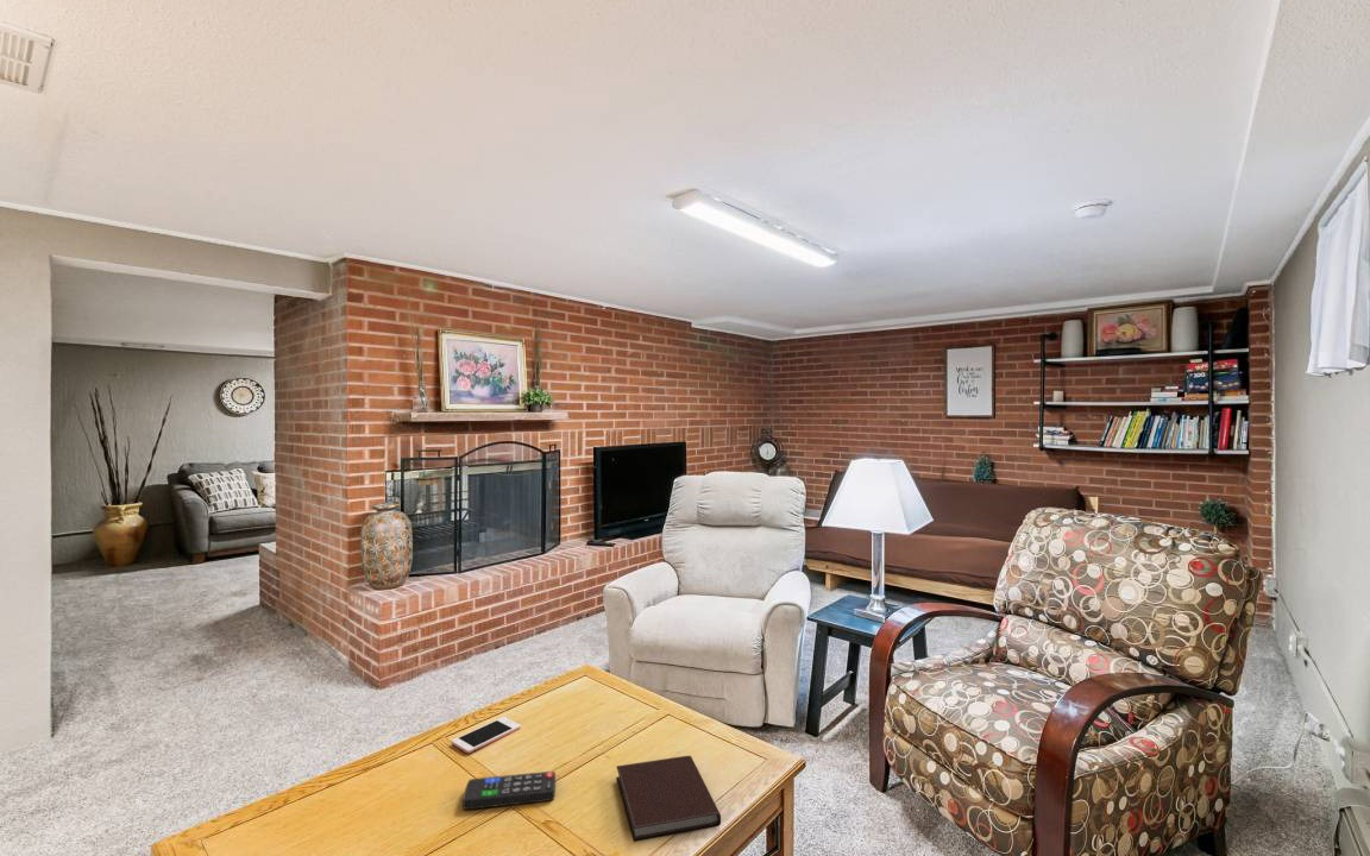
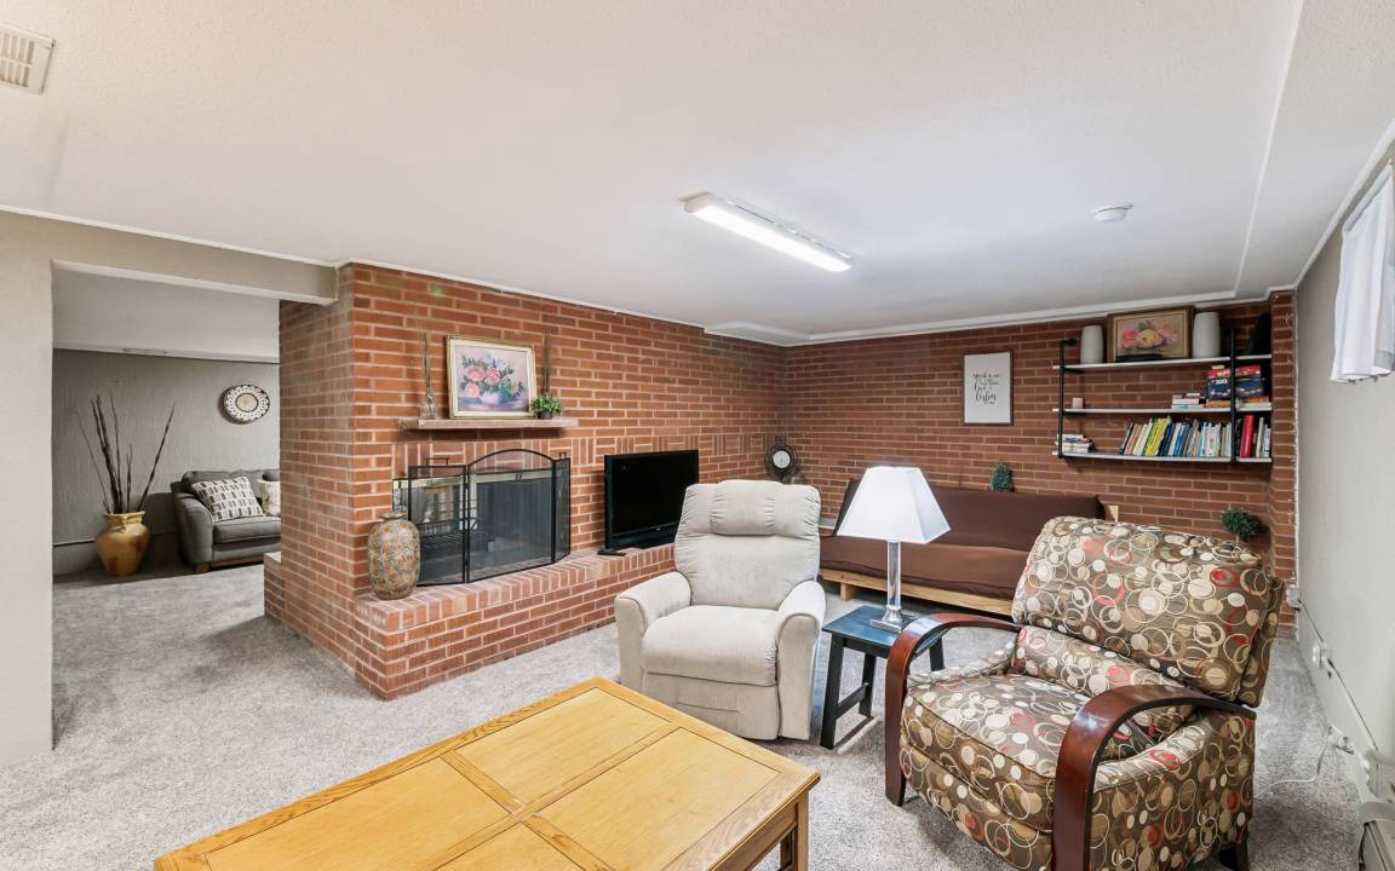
- cell phone [451,716,522,754]
- notebook [615,755,722,843]
- remote control [461,770,557,811]
